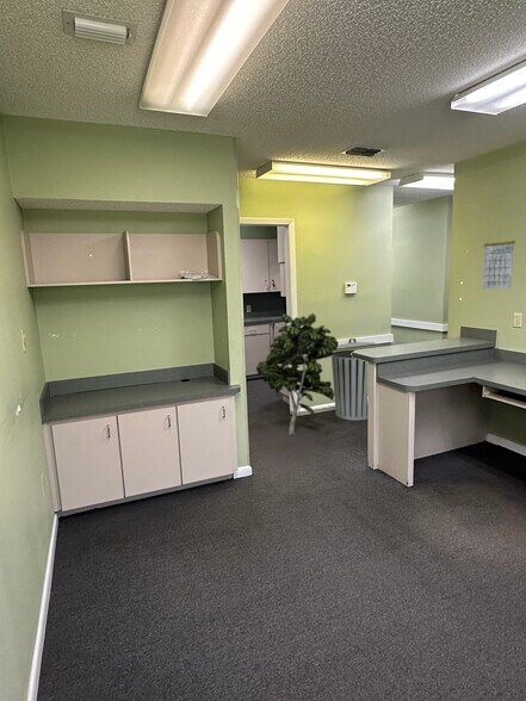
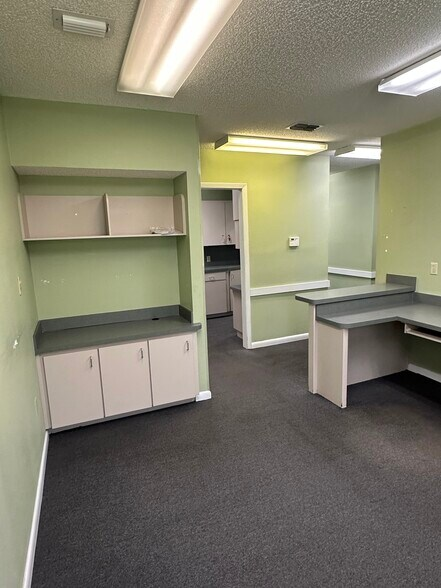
- calendar [481,230,515,290]
- indoor plant [255,312,340,436]
- trash can [330,337,376,421]
